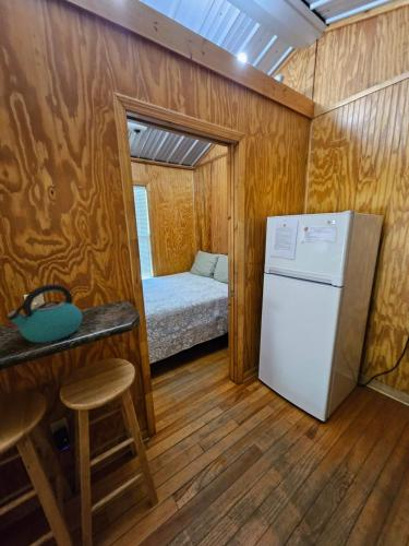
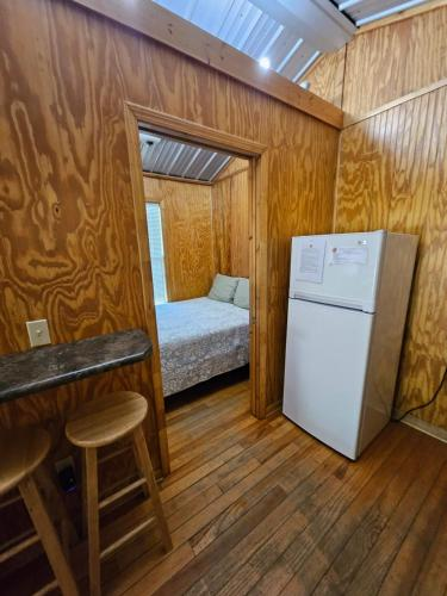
- kettle [5,283,83,344]
